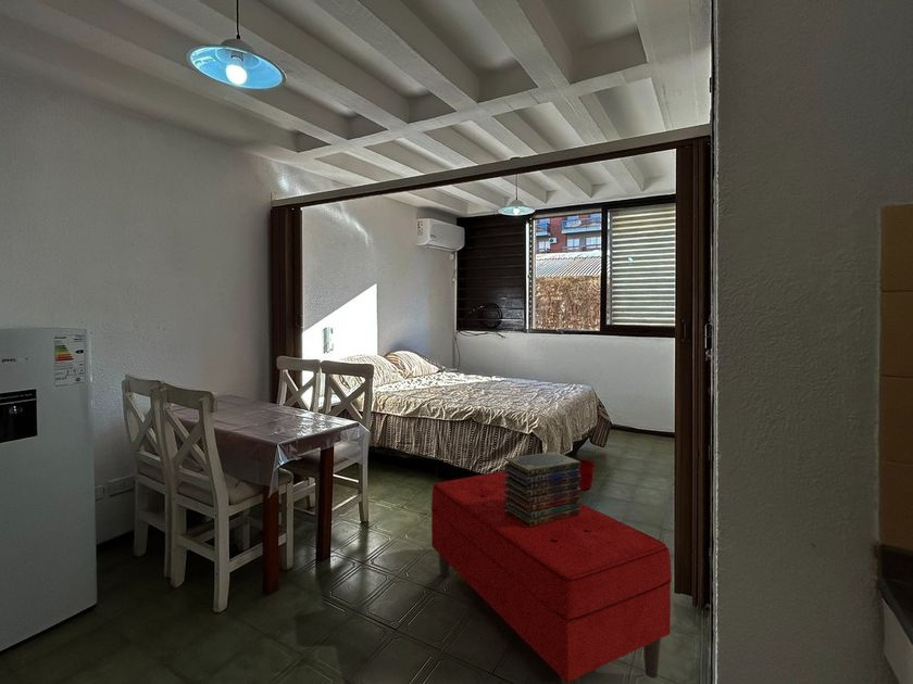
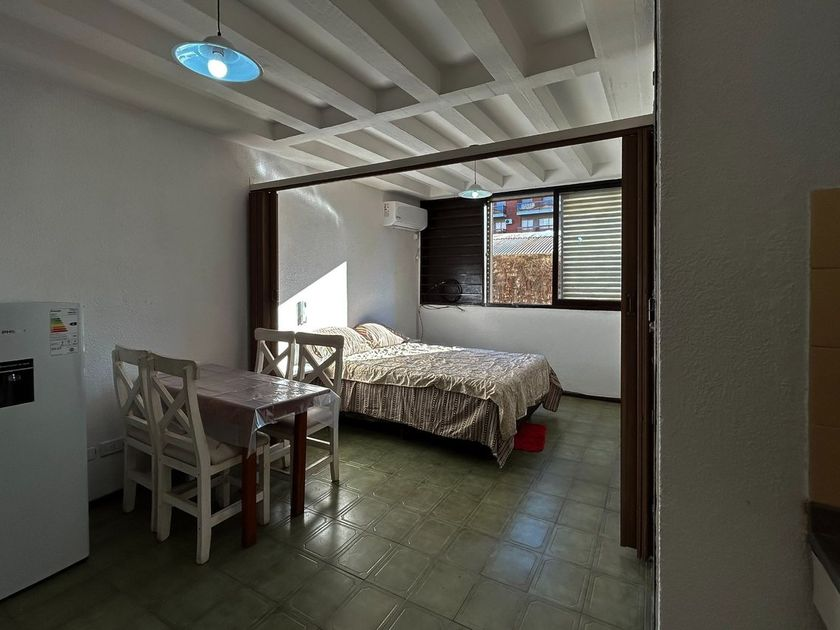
- bench [430,470,673,684]
- book stack [502,451,583,528]
